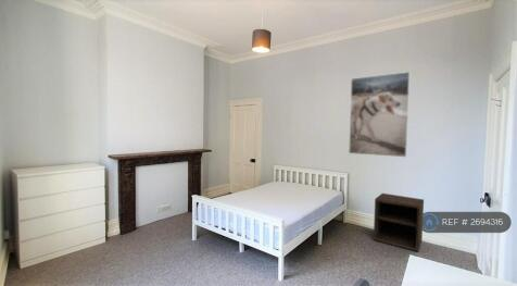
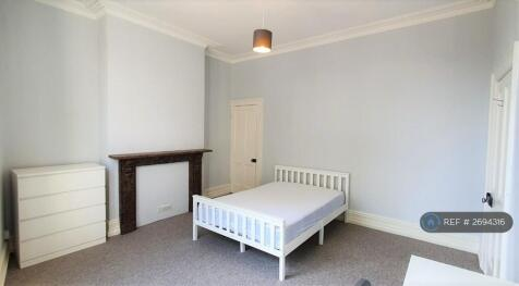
- nightstand [373,192,425,253]
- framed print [348,71,411,158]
